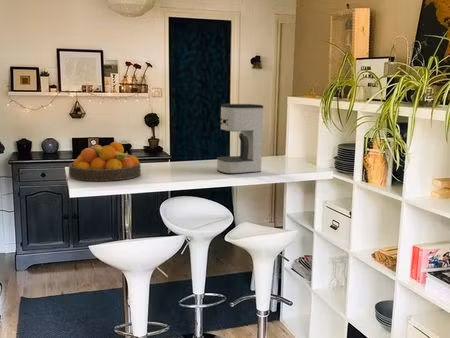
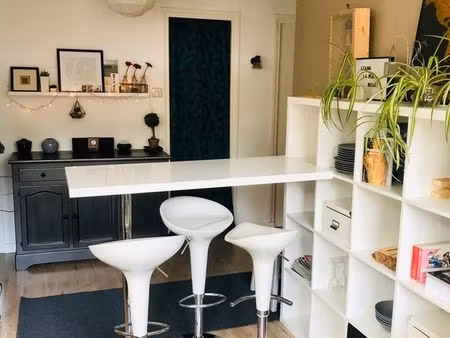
- coffee maker [216,103,264,175]
- fruit bowl [68,141,142,182]
